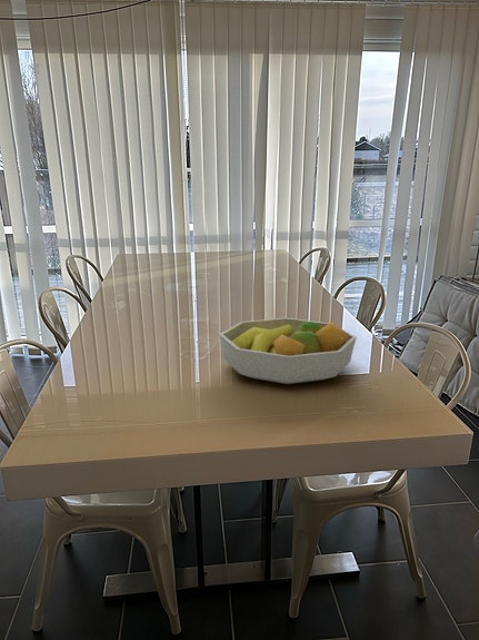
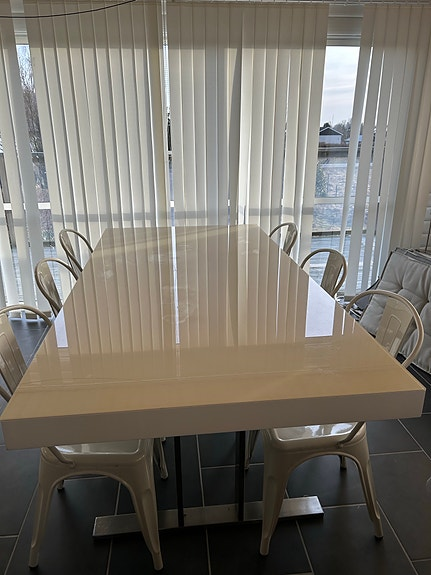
- fruit bowl [218,317,358,385]
